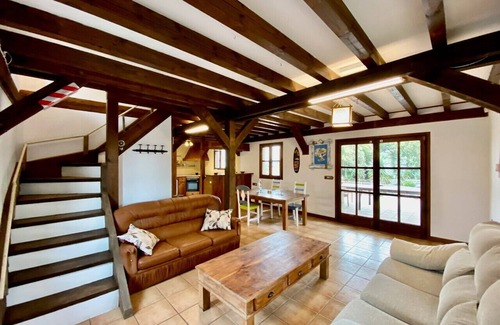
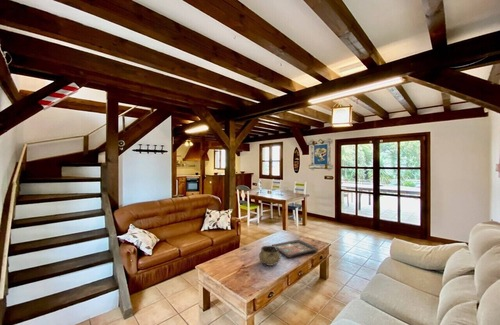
+ decorative tray [271,238,319,258]
+ decorative bowl [258,244,281,267]
